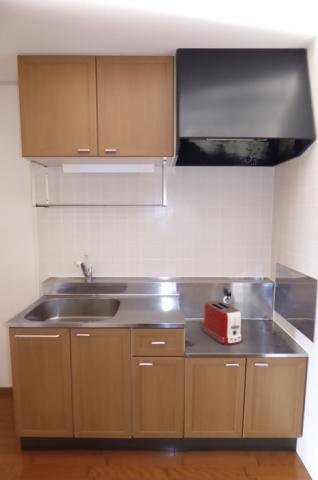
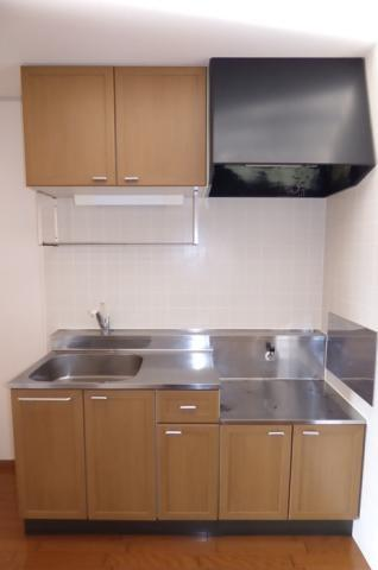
- toaster [201,300,244,346]
